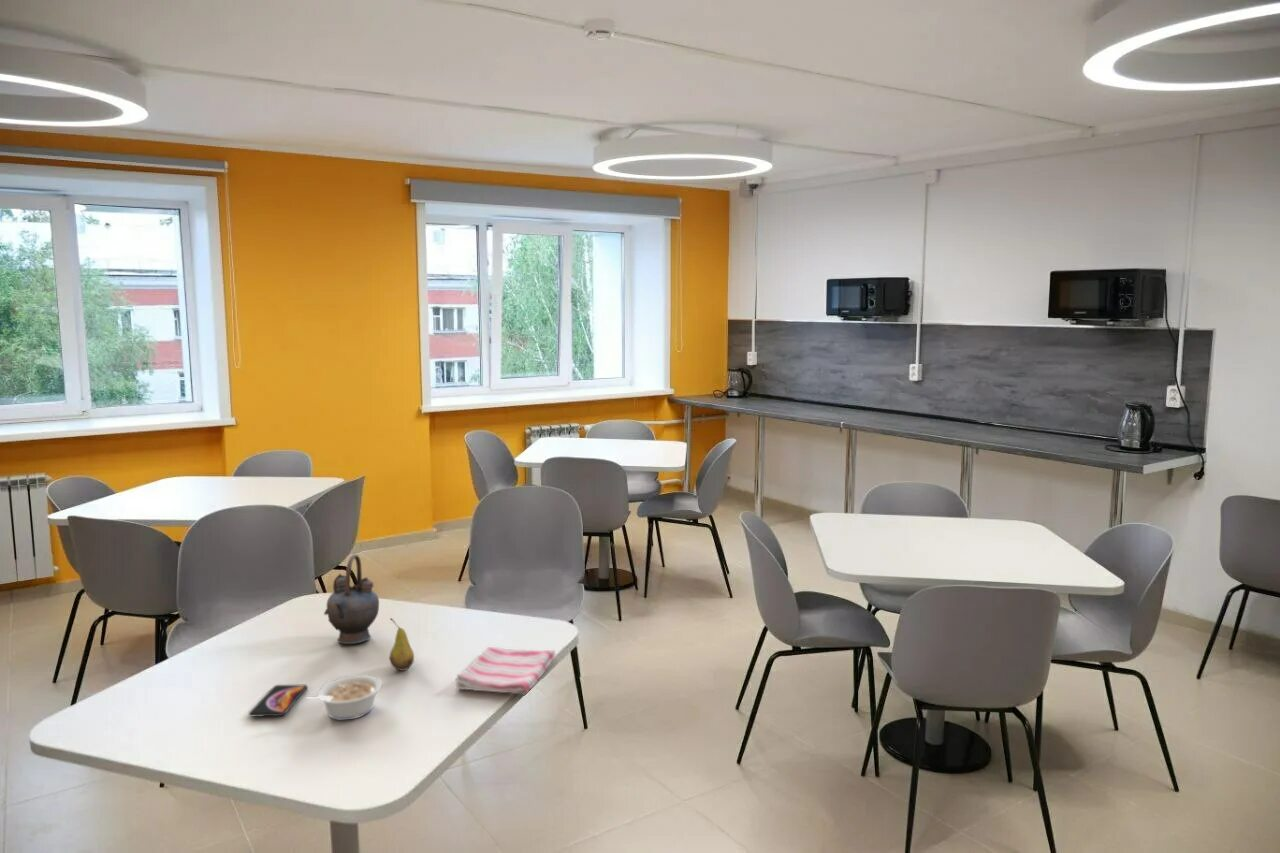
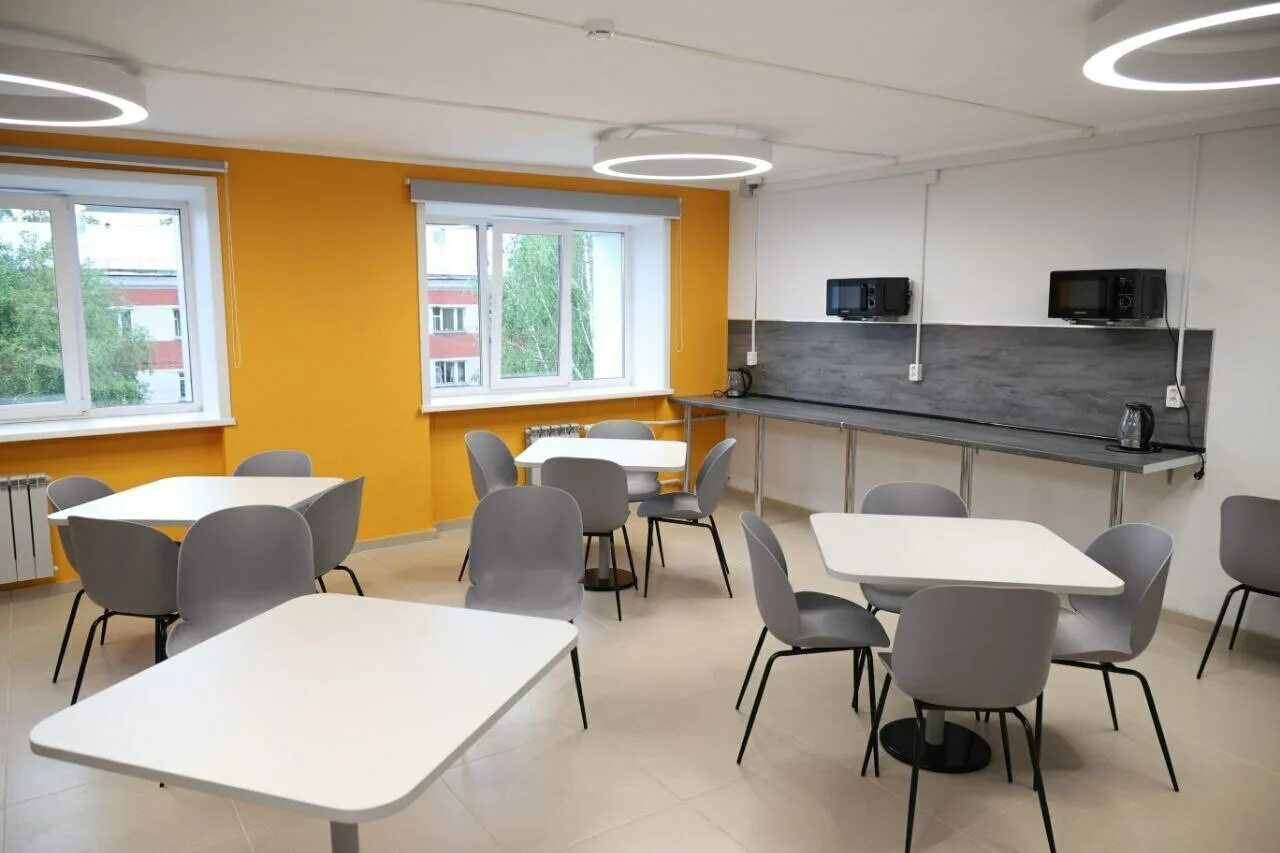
- teapot [323,554,380,645]
- smartphone [248,684,308,717]
- dish towel [454,646,556,695]
- fruit [388,617,415,671]
- legume [305,674,383,721]
